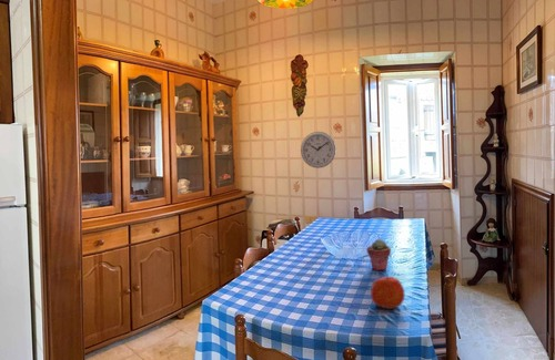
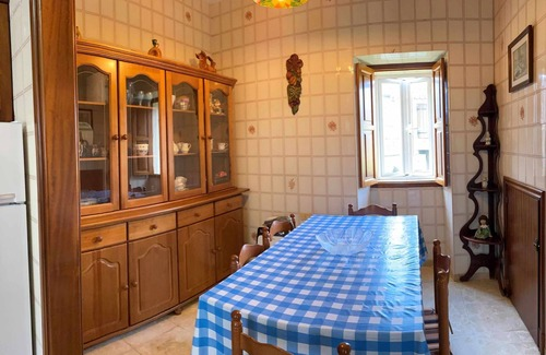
- wall clock [300,131,337,169]
- potted succulent [365,238,392,271]
- apple [370,272,406,310]
